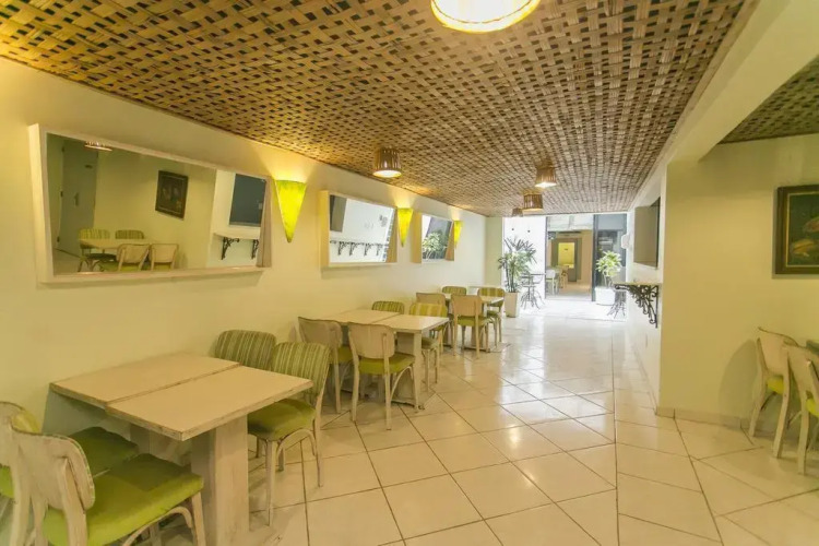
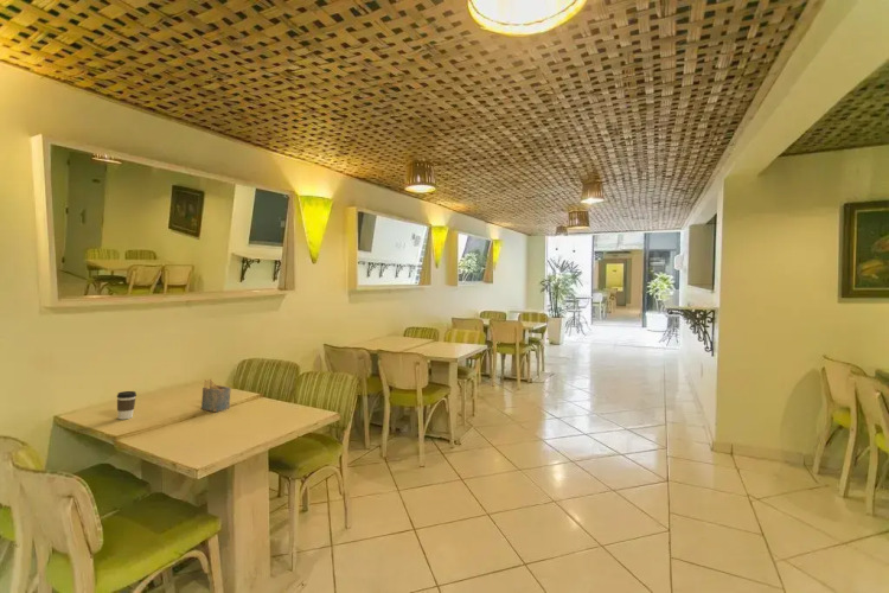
+ coffee cup [116,390,137,420]
+ napkin holder [200,378,232,413]
